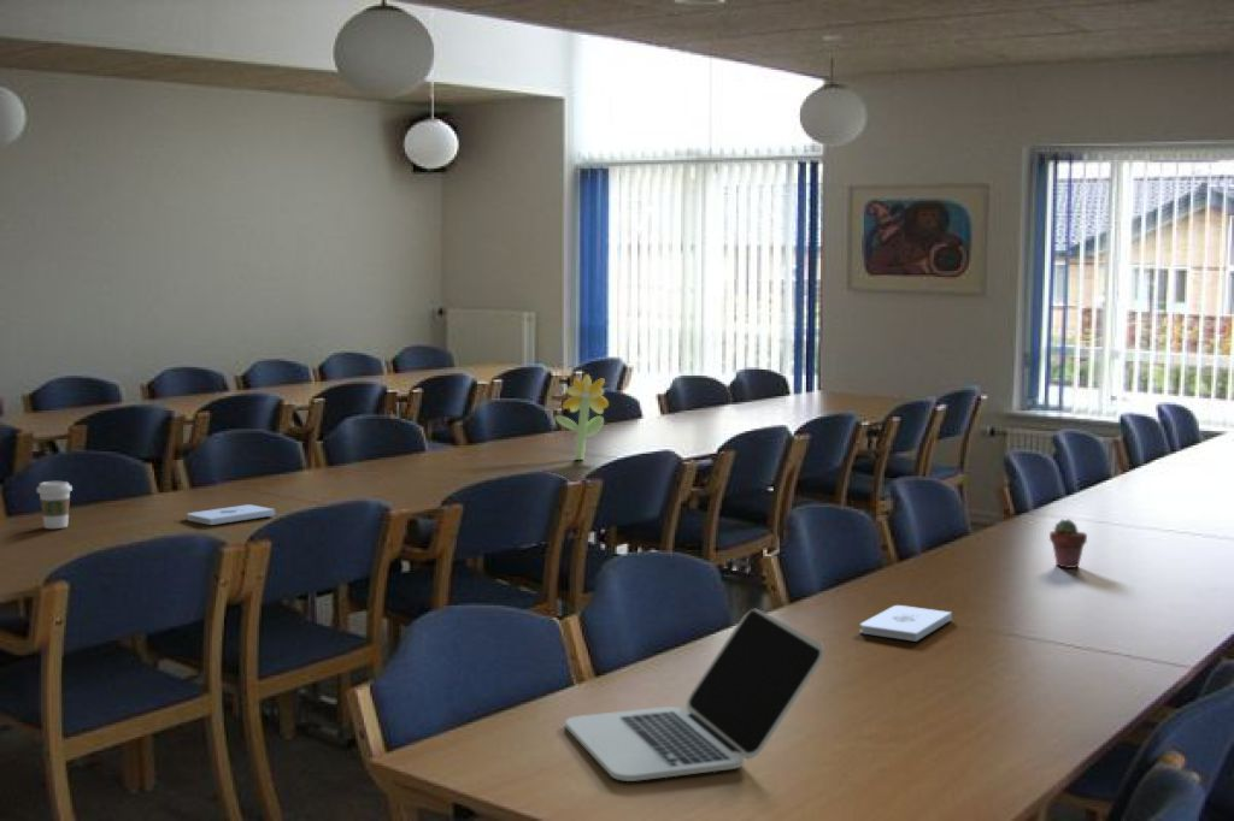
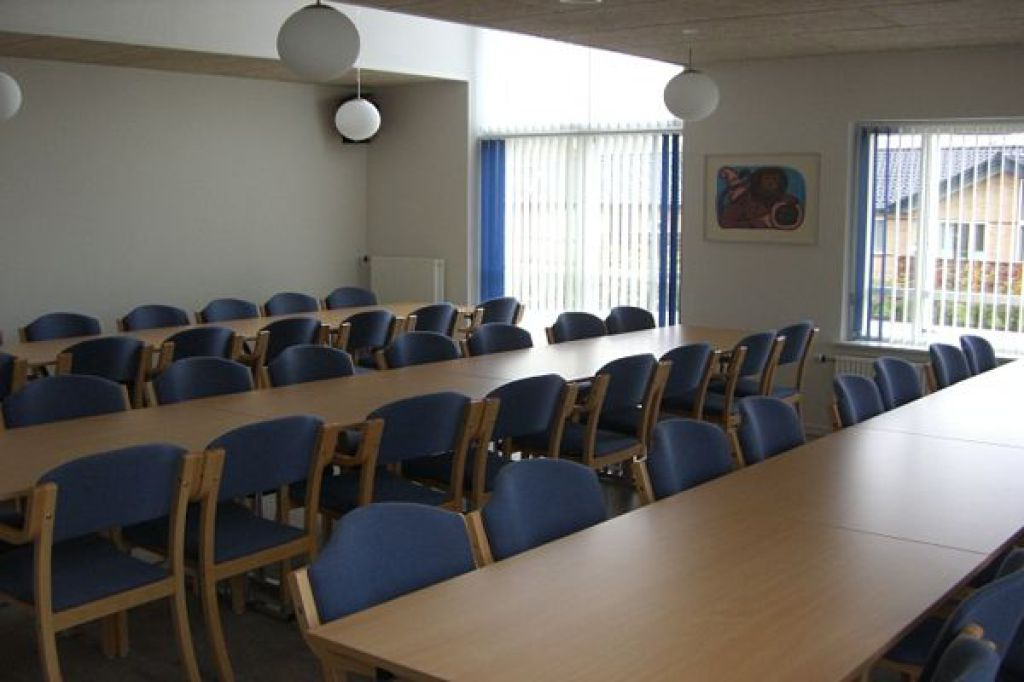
- coffee cup [36,480,74,530]
- laptop [564,608,825,782]
- flower [554,373,610,461]
- notepad [186,503,276,526]
- potted succulent [1048,518,1088,569]
- notepad [859,604,953,643]
